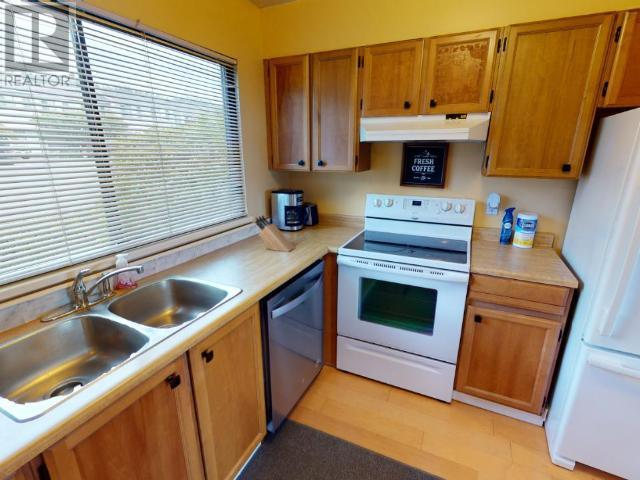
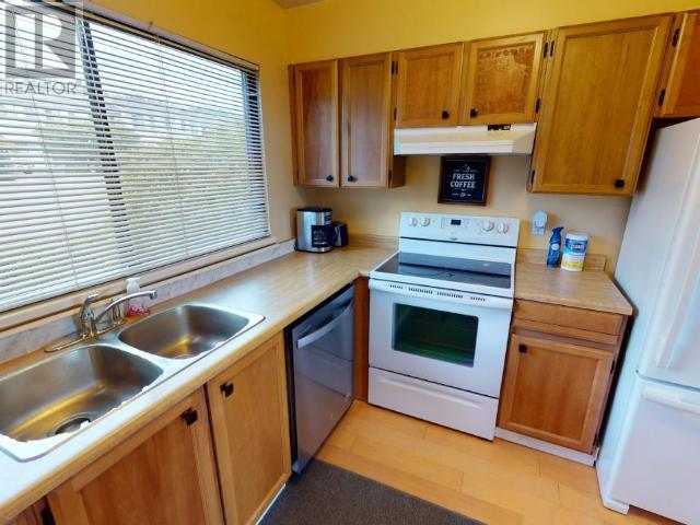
- knife block [255,214,296,253]
